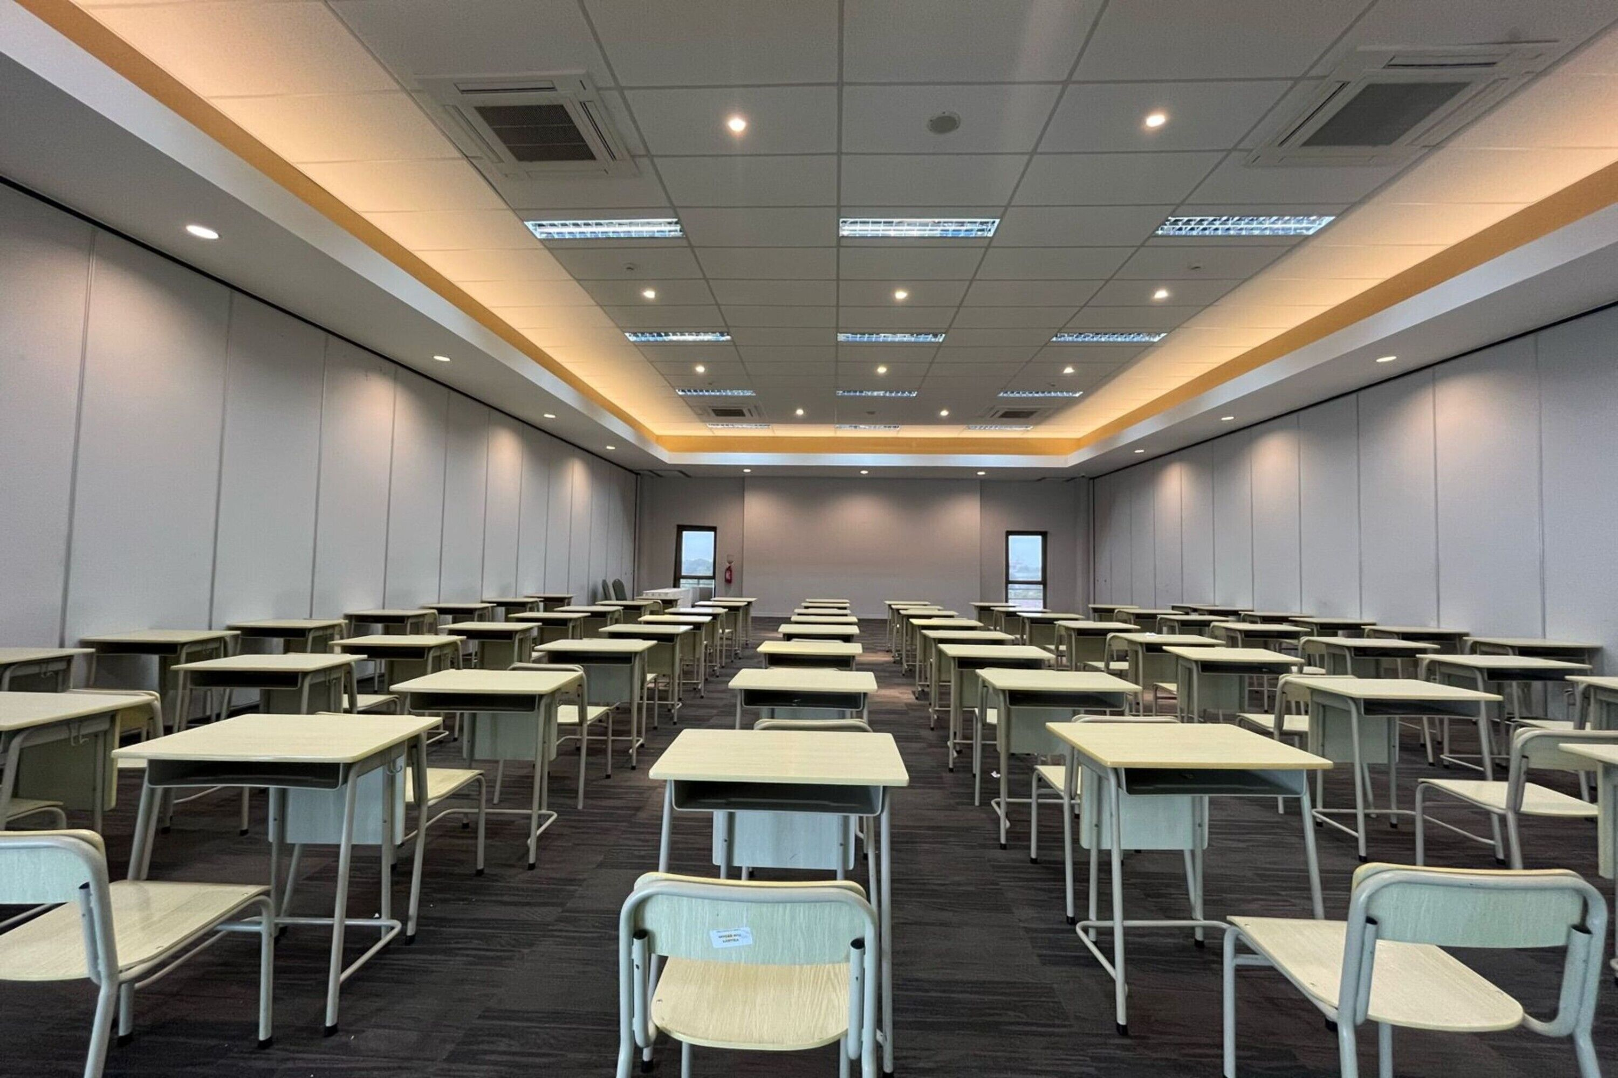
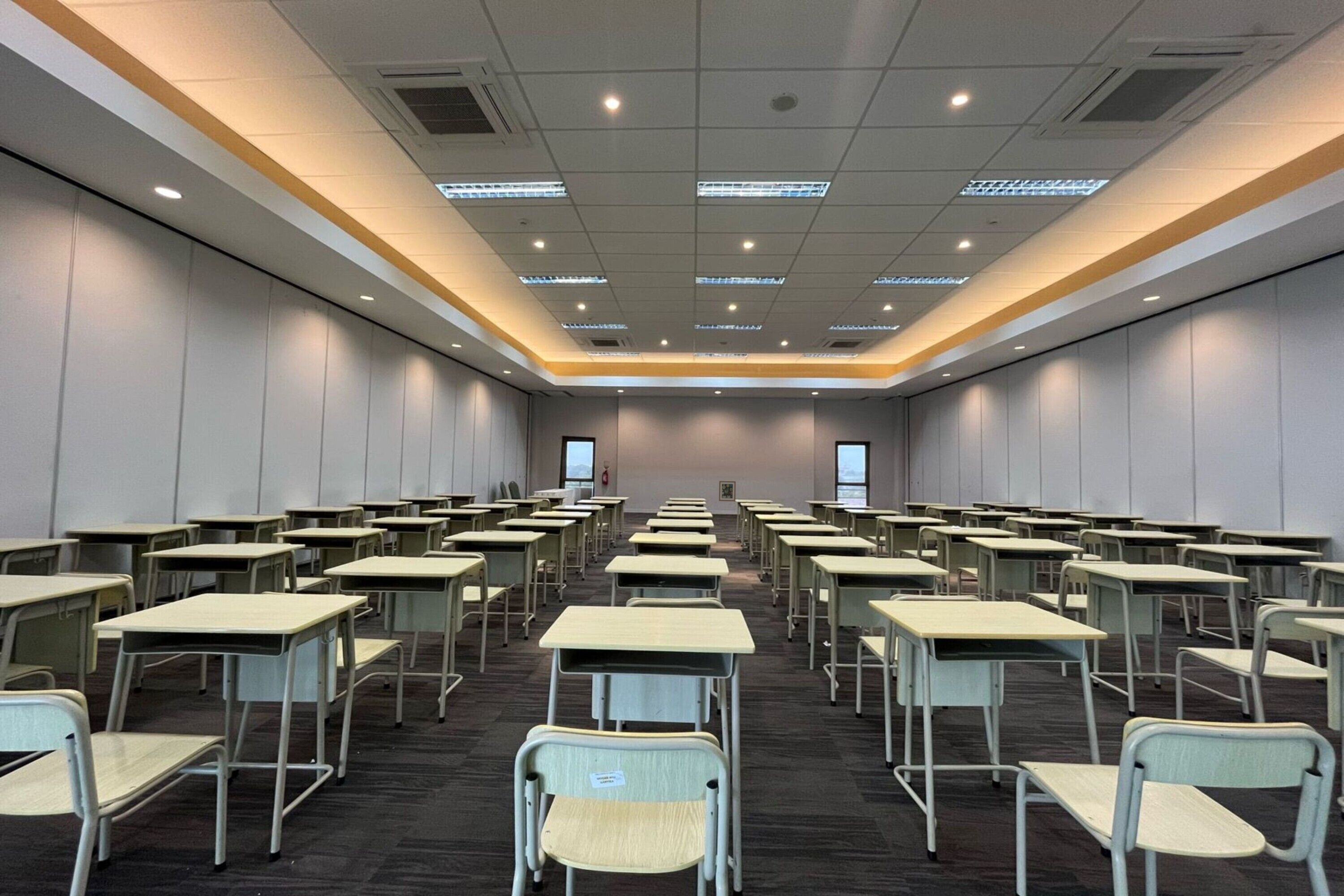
+ wall art [719,481,736,502]
